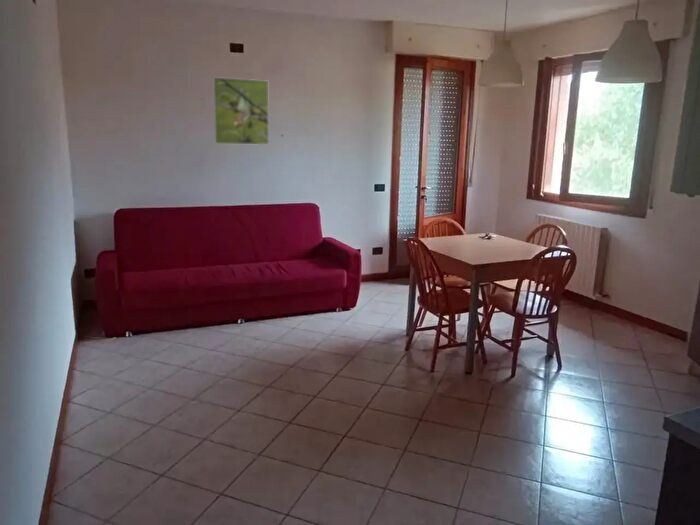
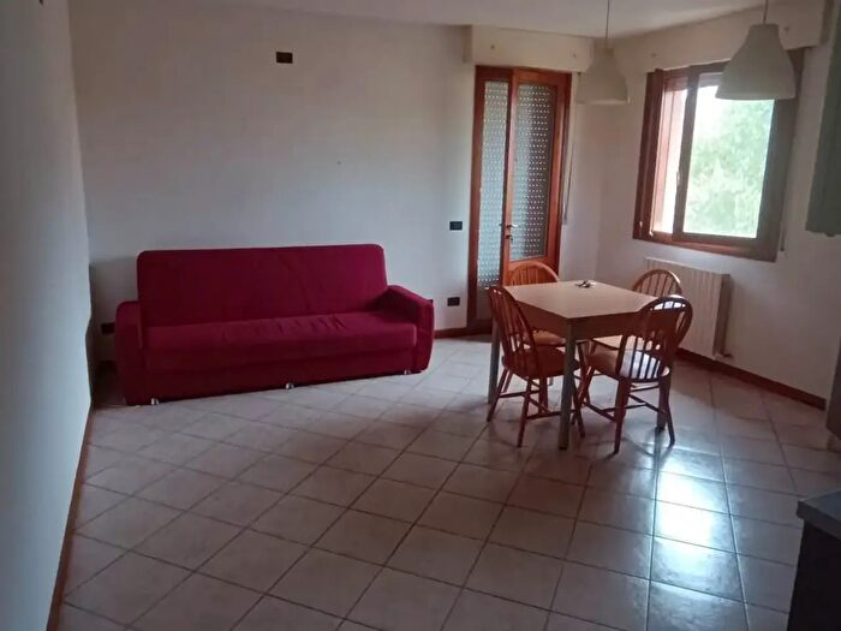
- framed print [212,76,270,146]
